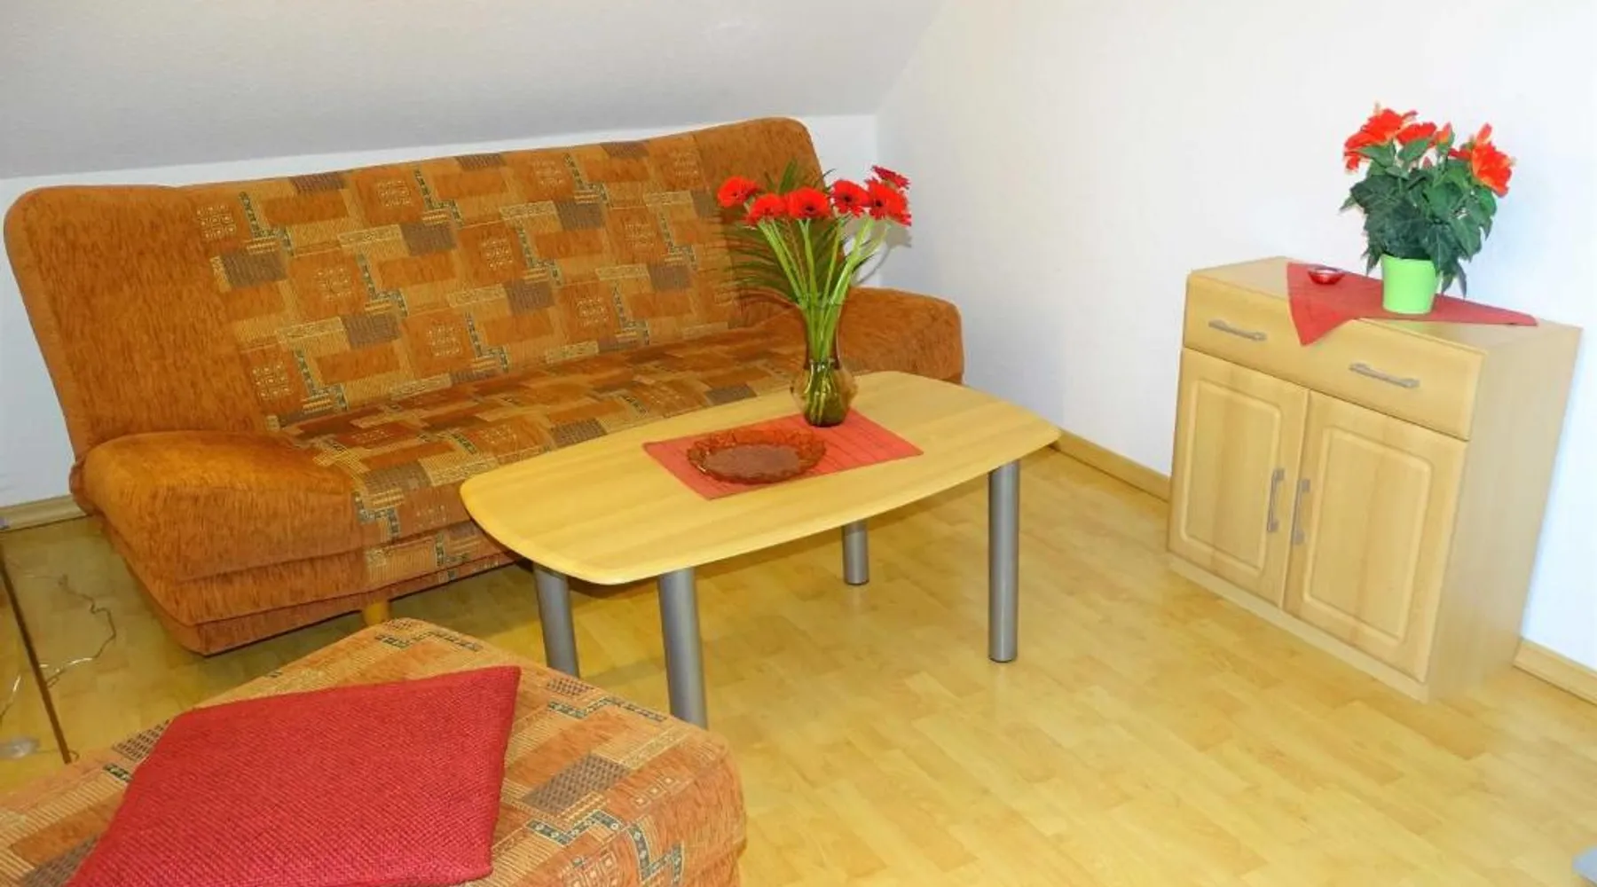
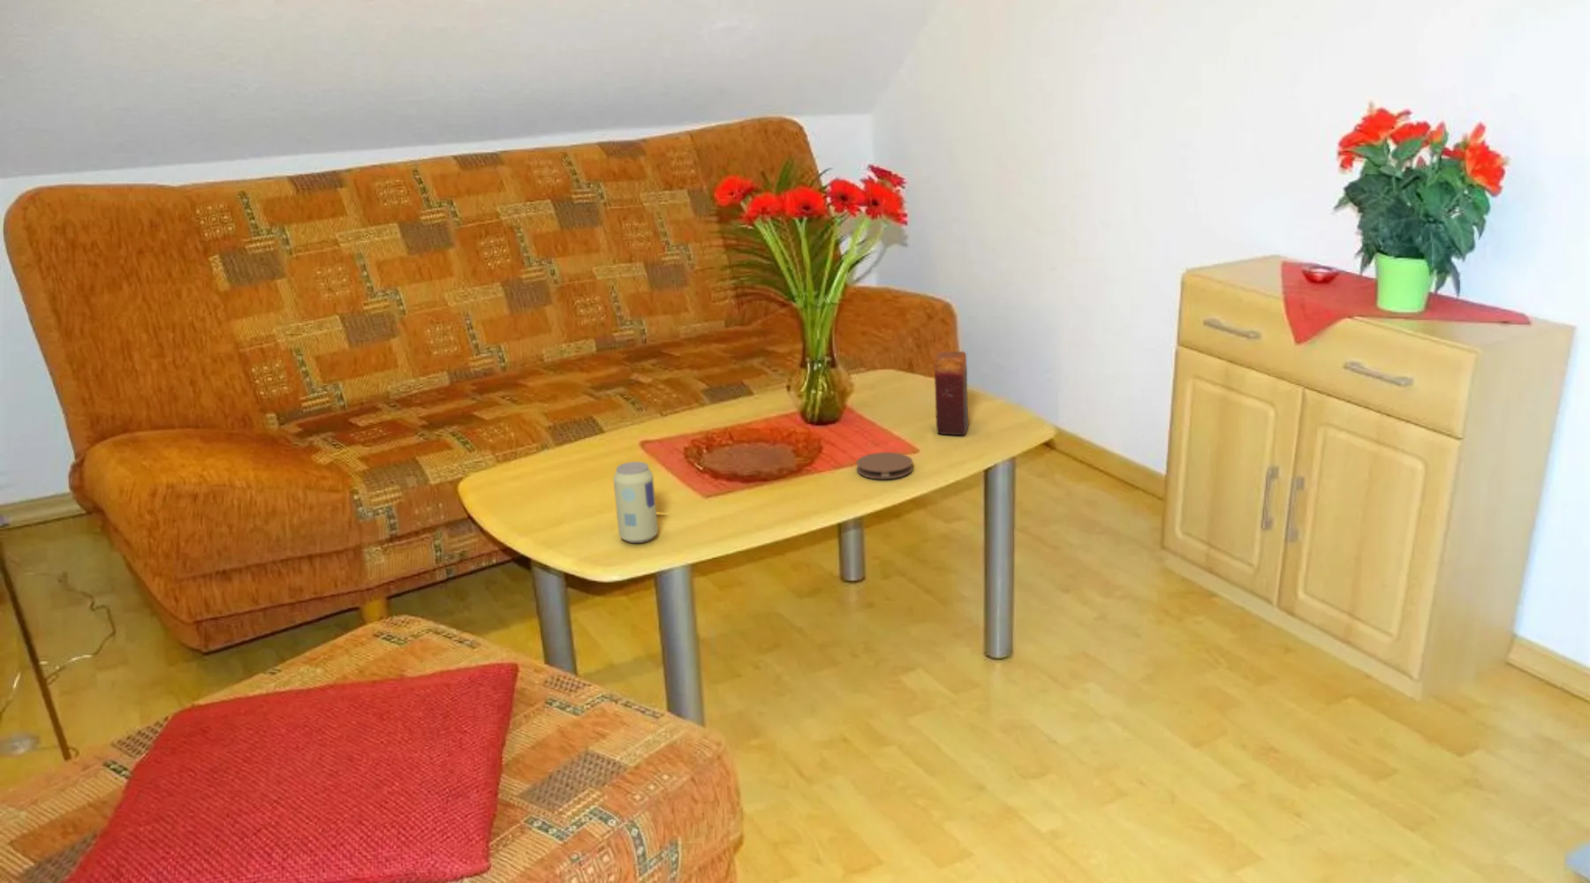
+ beverage can [612,461,659,544]
+ candle [933,350,970,436]
+ coaster [856,451,914,480]
